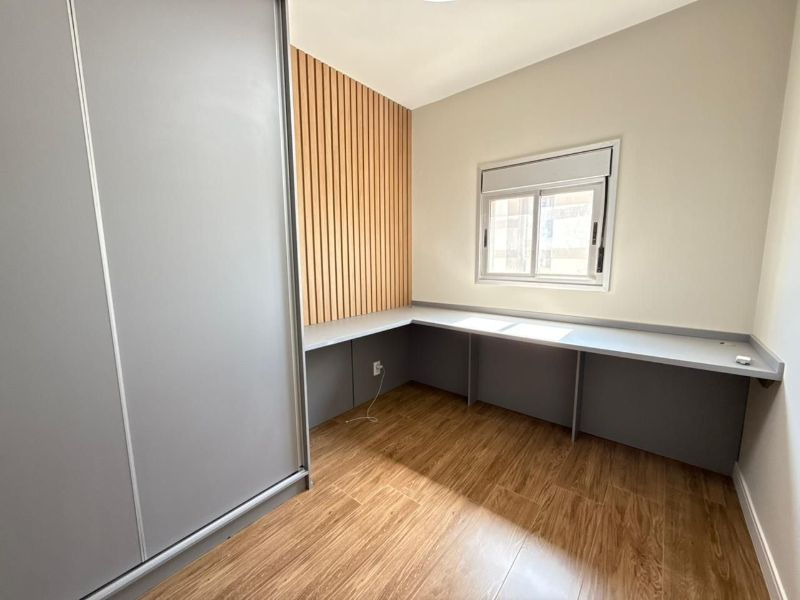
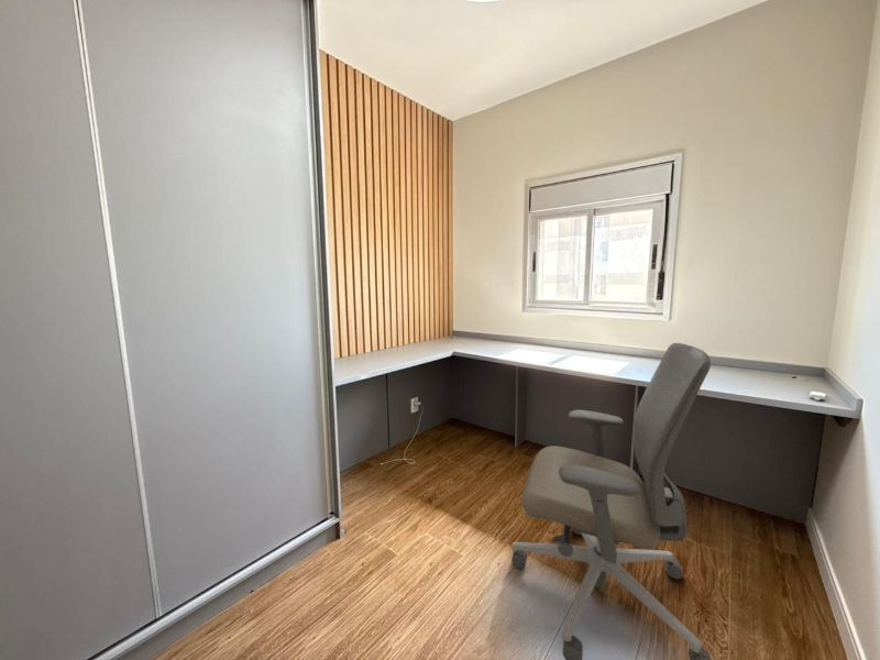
+ office chair [510,342,713,660]
